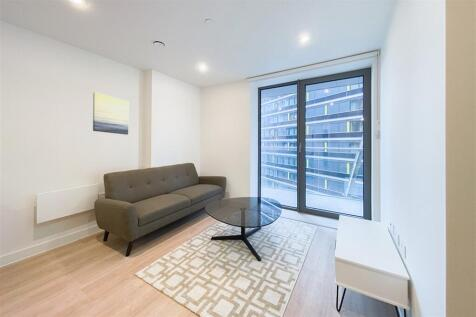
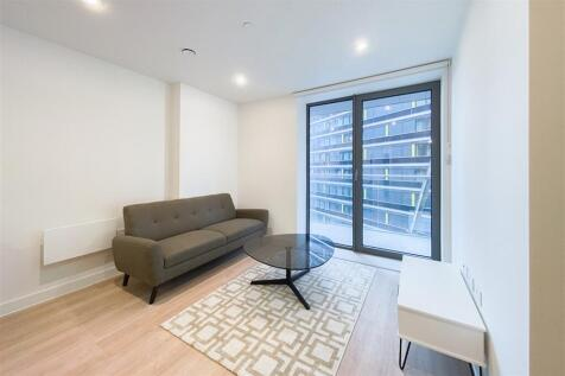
- wall art [92,91,130,136]
